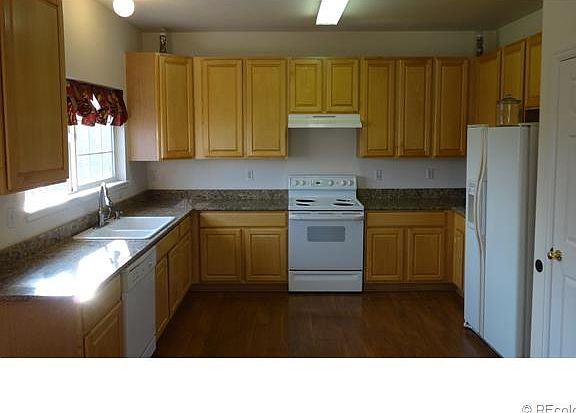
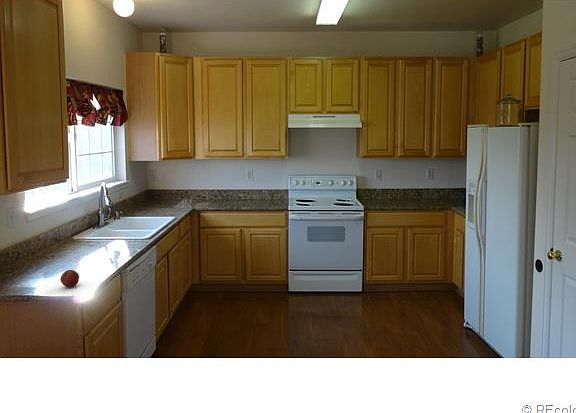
+ fruit [59,269,80,288]
